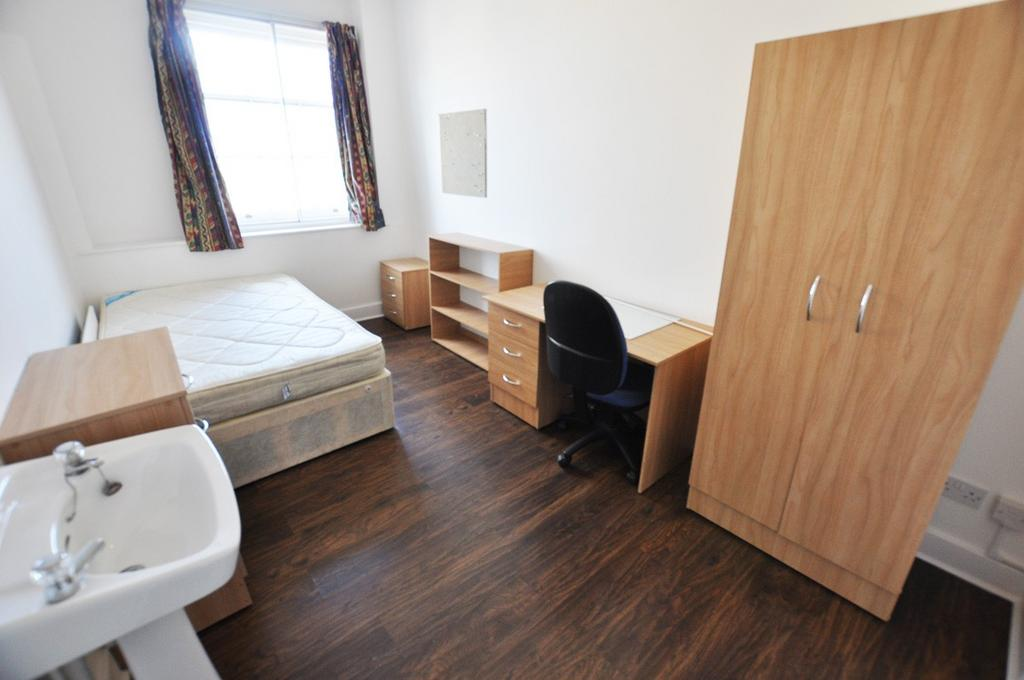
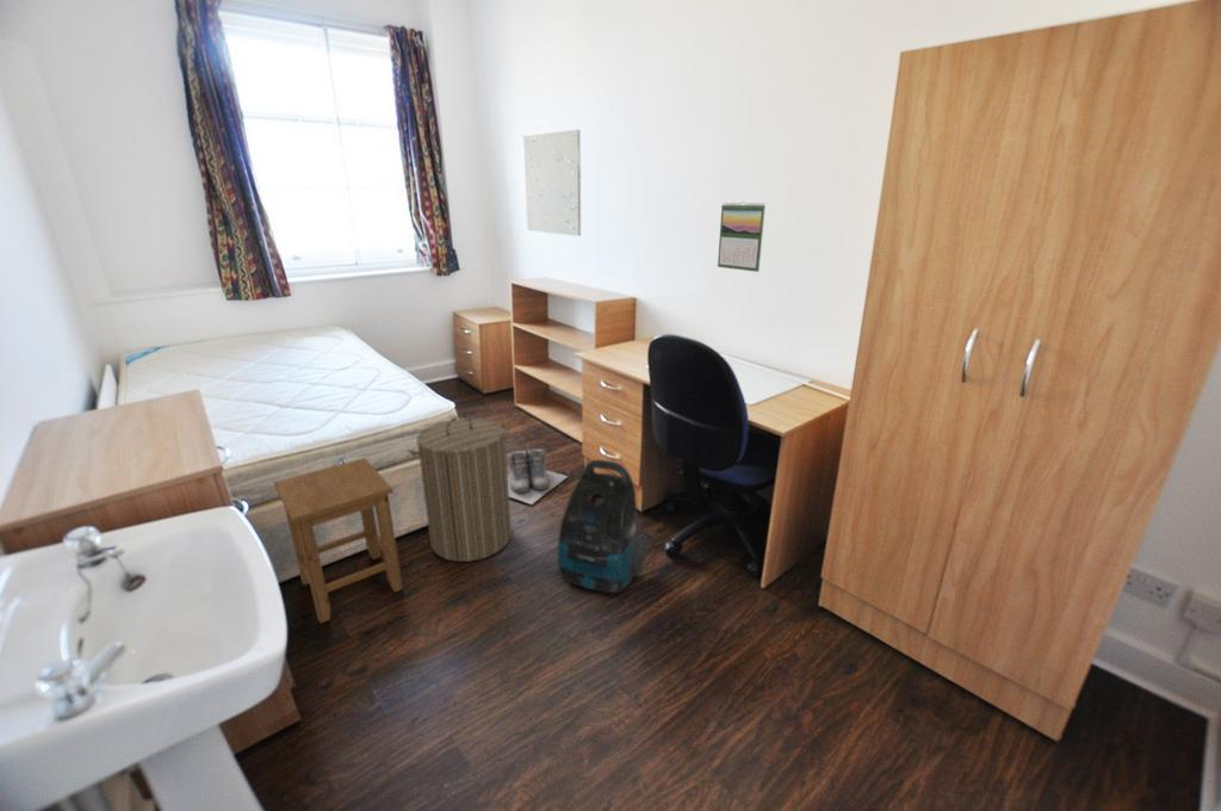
+ stool [272,457,404,625]
+ vacuum cleaner [557,458,649,594]
+ boots [507,448,569,506]
+ calendar [717,200,767,273]
+ laundry hamper [408,414,513,563]
